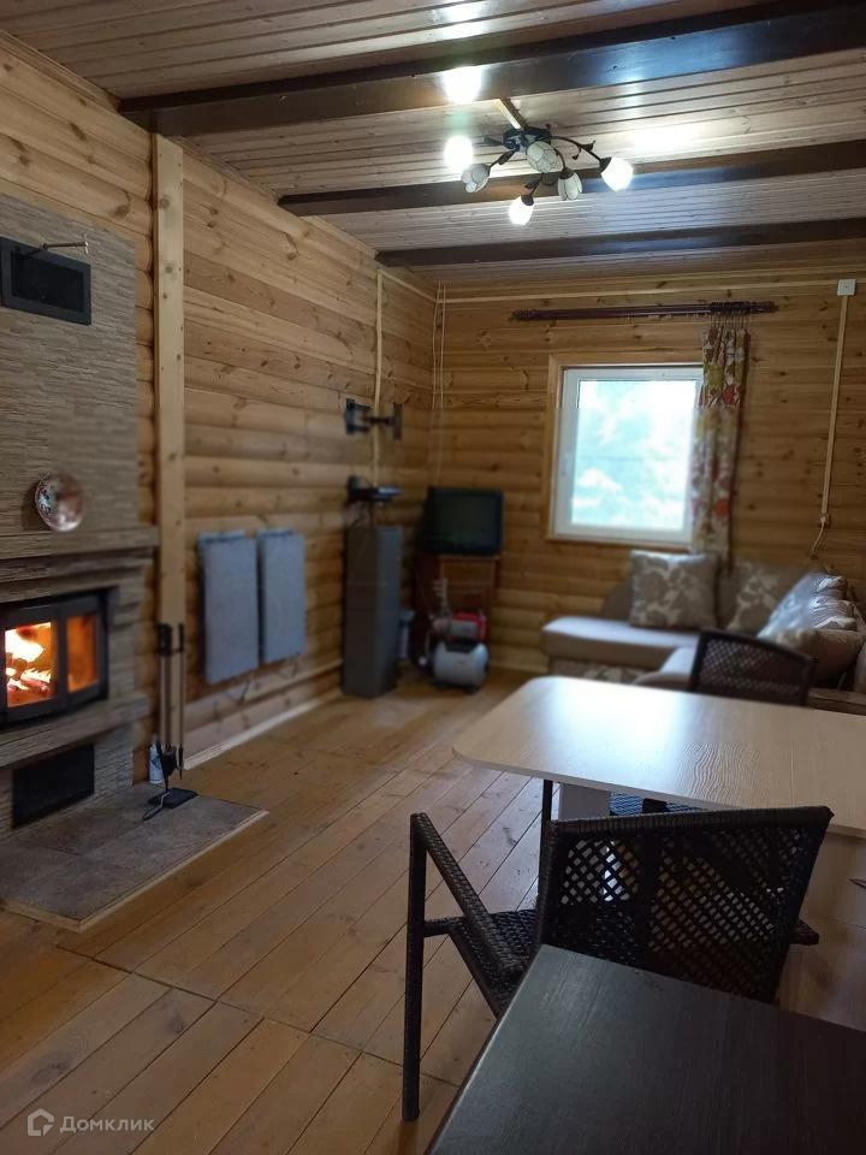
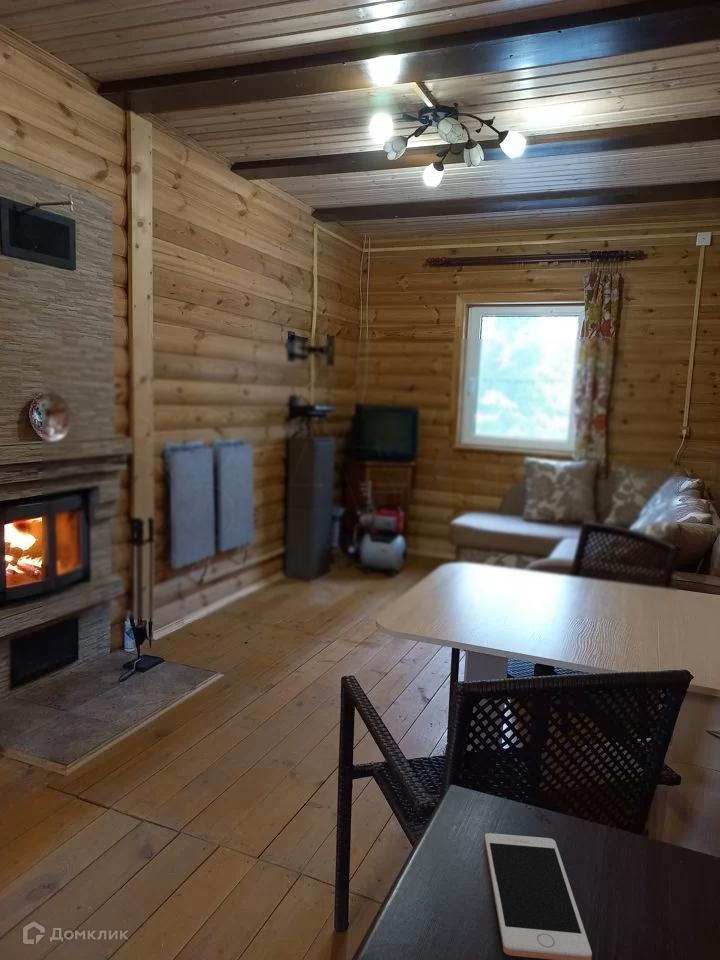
+ cell phone [484,832,593,960]
